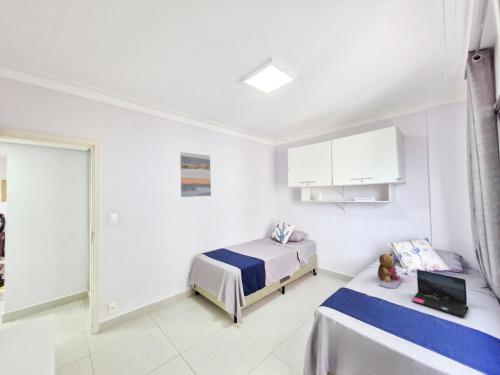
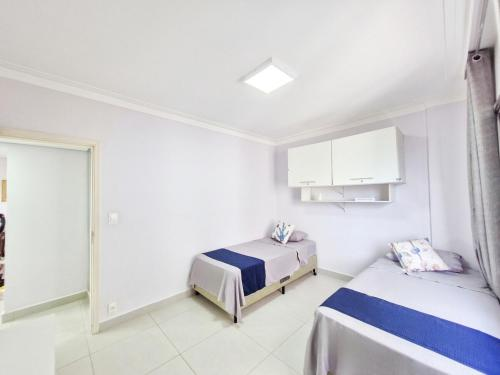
- laptop [411,269,469,318]
- teddy bear [377,252,404,289]
- wall art [179,151,212,198]
